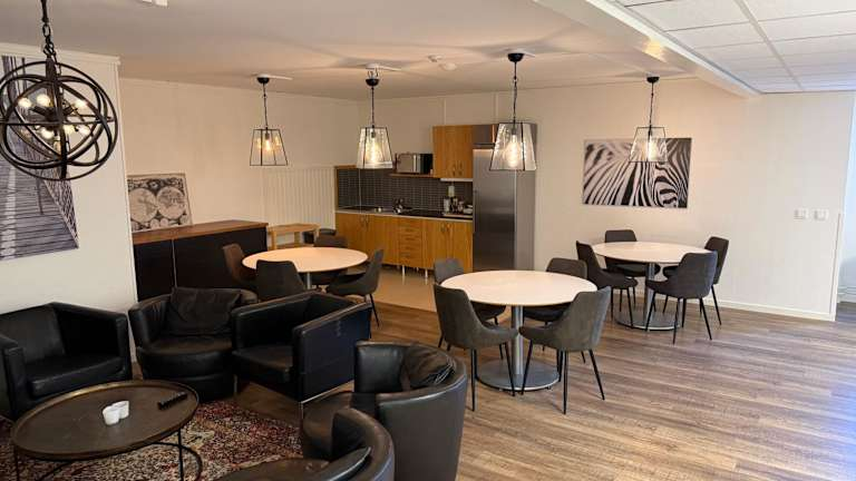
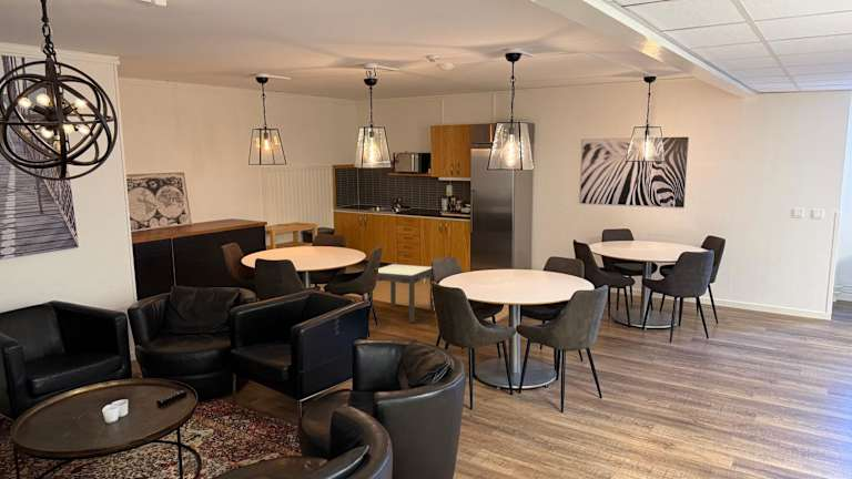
+ side table [366,263,435,324]
